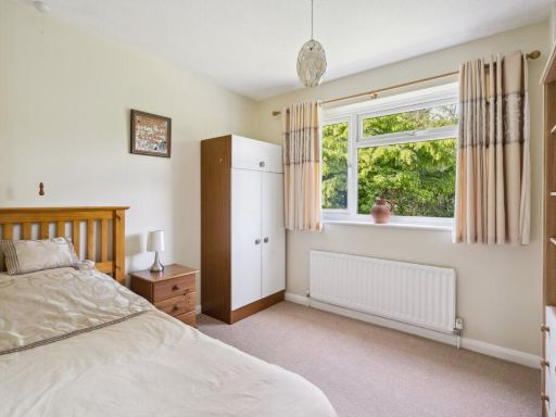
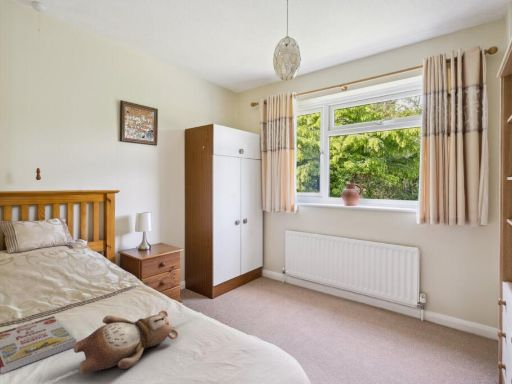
+ teddy bear [72,310,179,375]
+ book [0,315,78,375]
